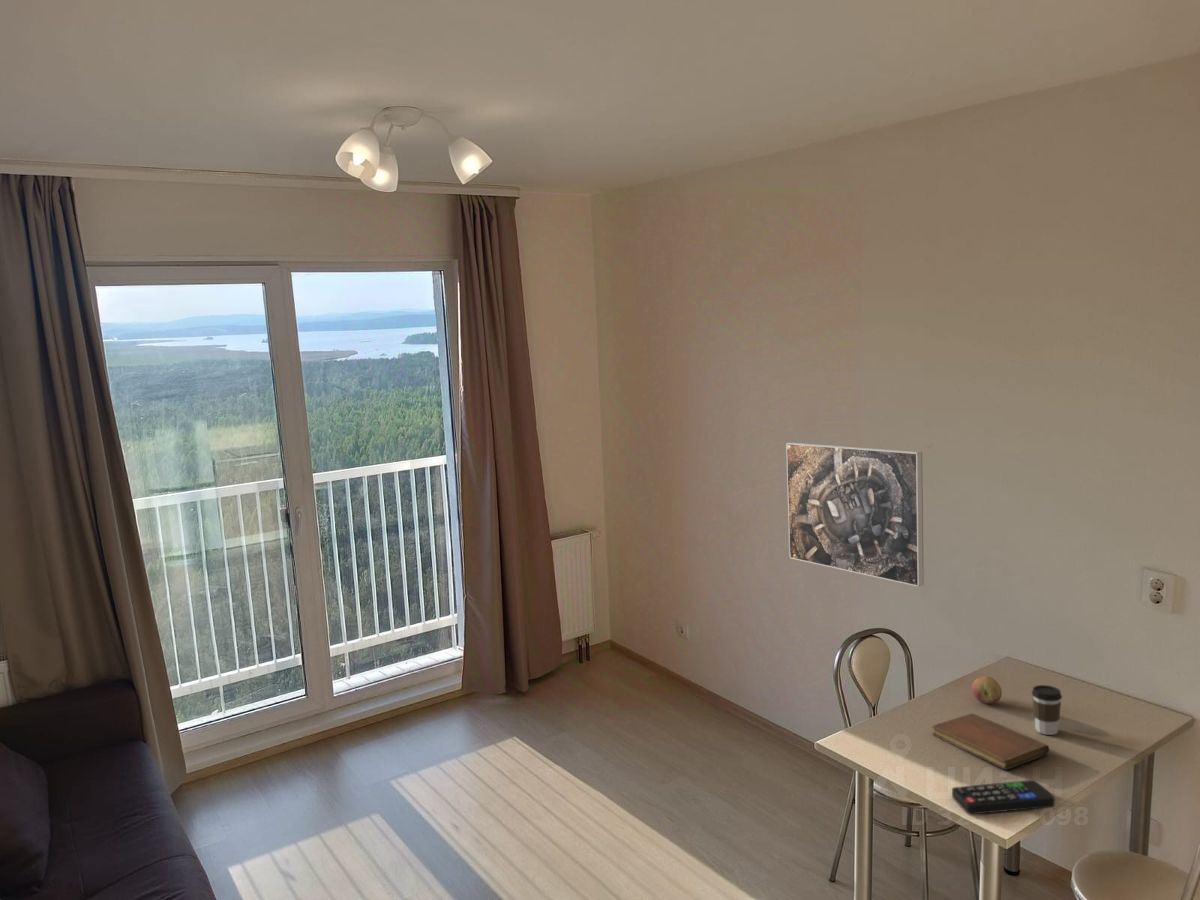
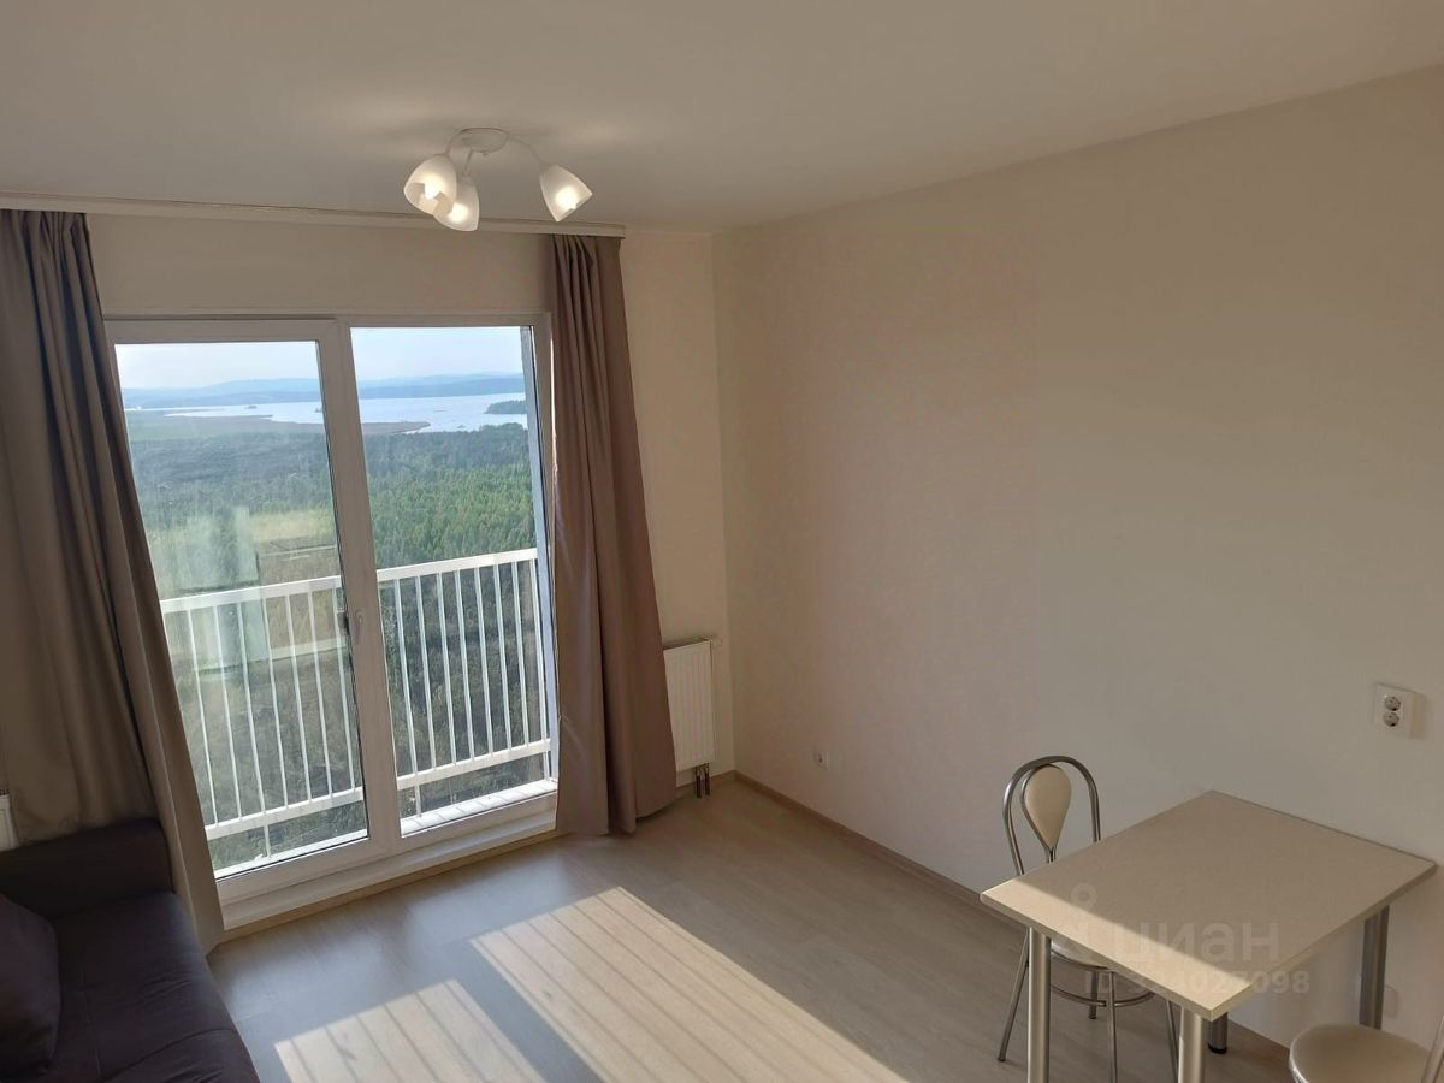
- remote control [951,779,1056,815]
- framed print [785,441,925,588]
- coffee cup [1031,684,1063,736]
- fruit [970,675,1003,704]
- notebook [931,713,1050,771]
